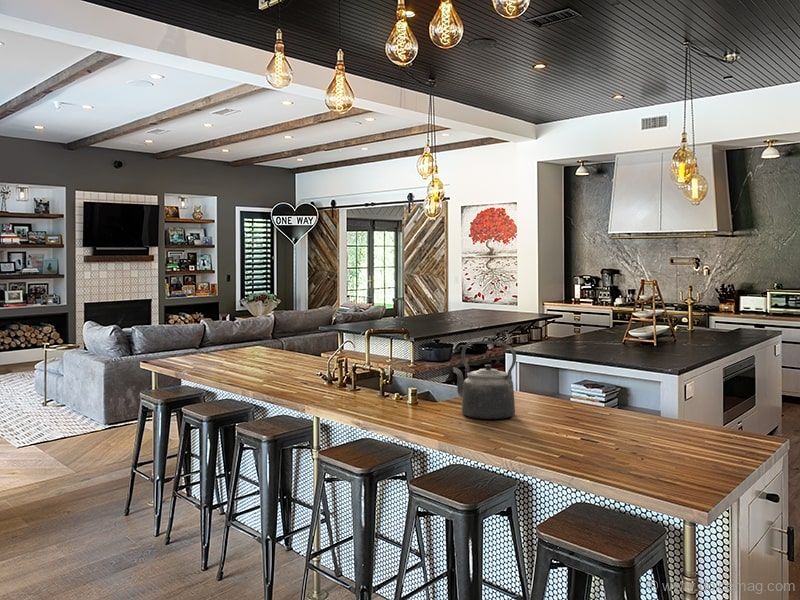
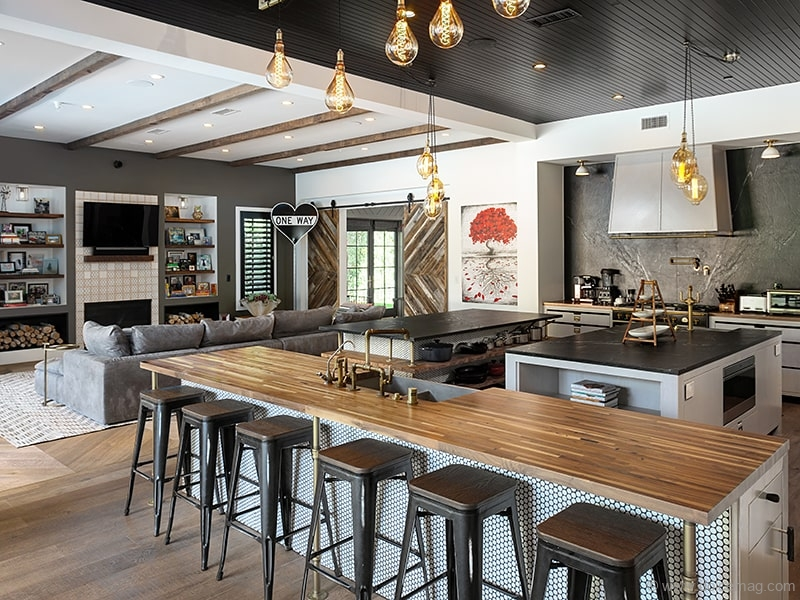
- kettle [452,340,517,420]
